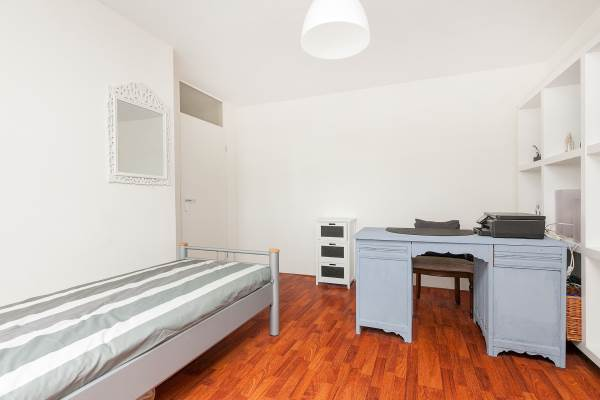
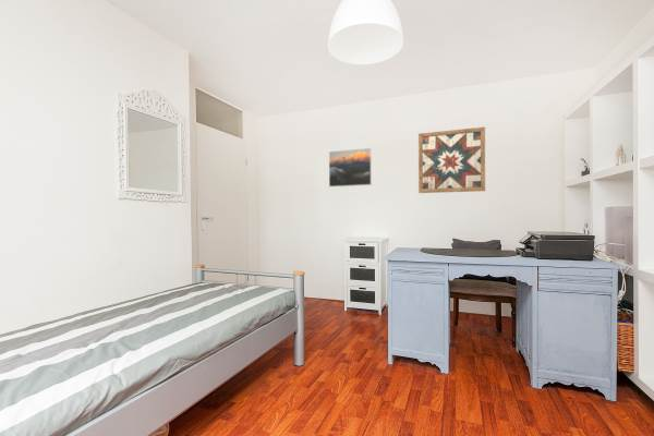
+ wall art [417,126,486,194]
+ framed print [328,147,373,187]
